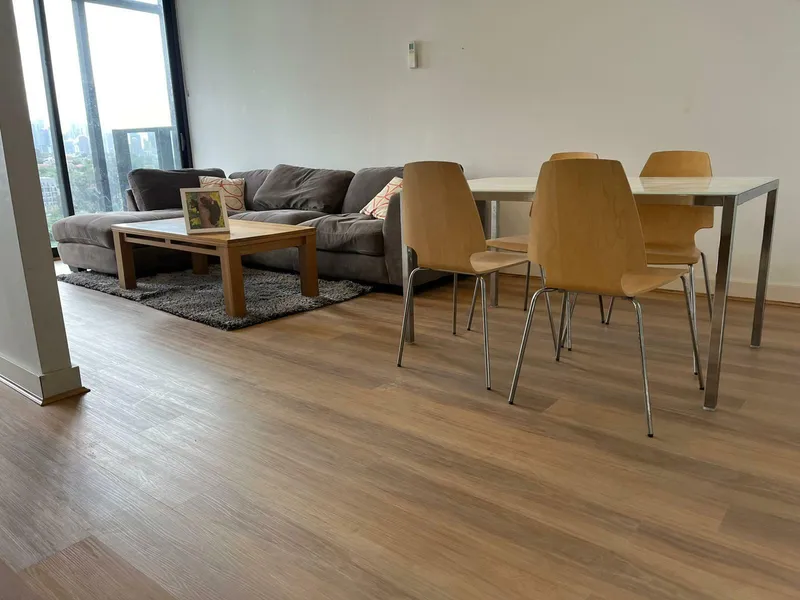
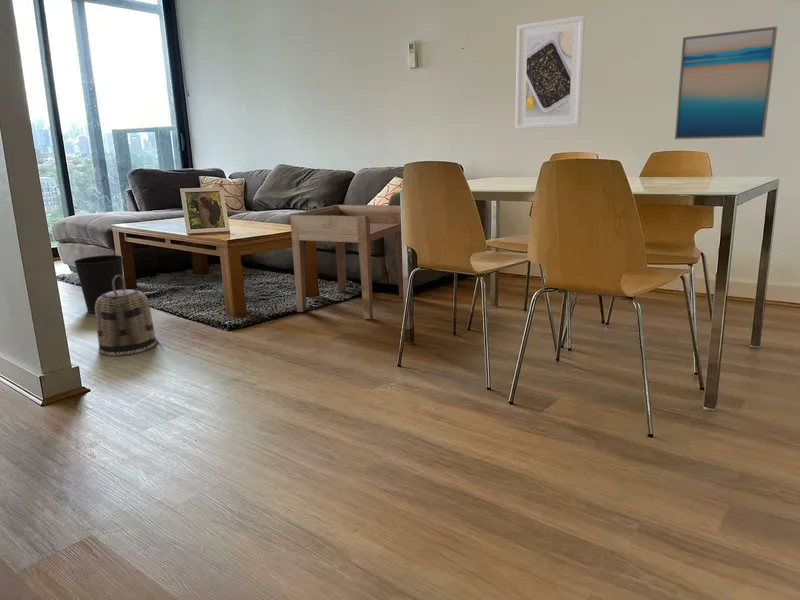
+ wall art [674,25,779,140]
+ side table [289,204,404,320]
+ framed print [514,15,586,130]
+ basket [94,275,158,357]
+ wastebasket [73,254,124,314]
